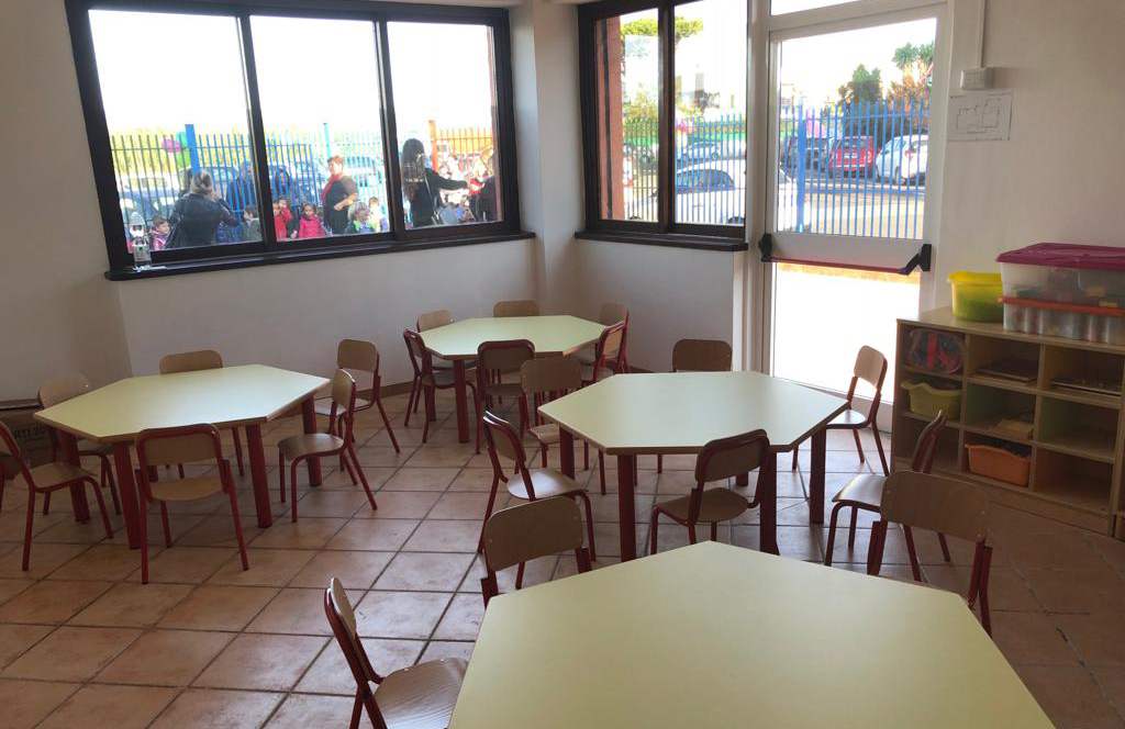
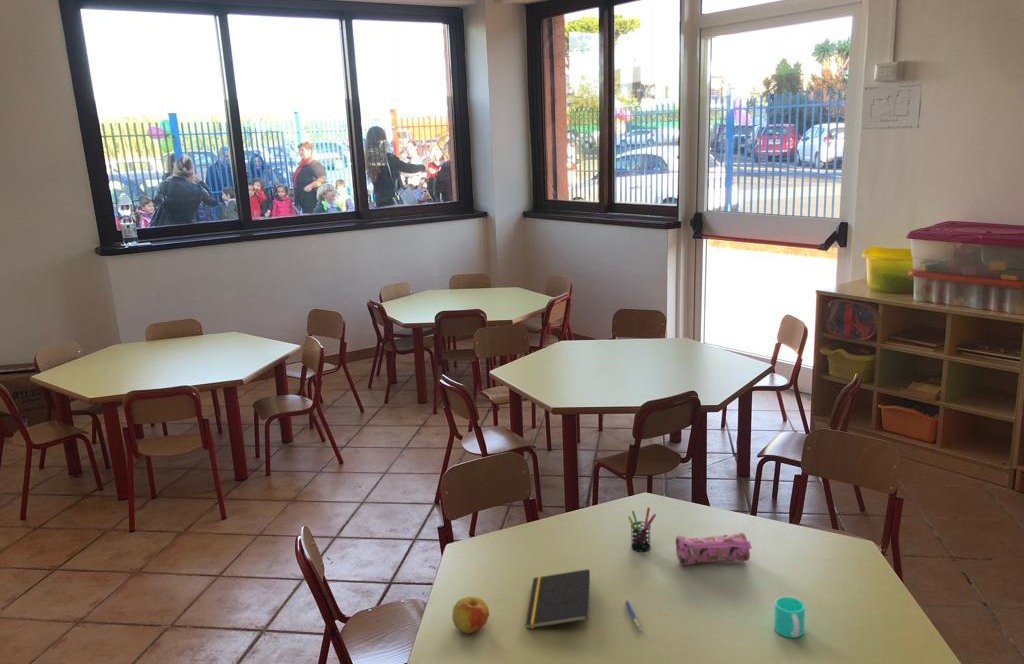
+ apple [451,596,490,634]
+ pen holder [627,506,657,553]
+ pen [624,599,642,633]
+ pencil case [675,531,753,566]
+ cup [773,596,806,639]
+ notepad [525,568,591,630]
